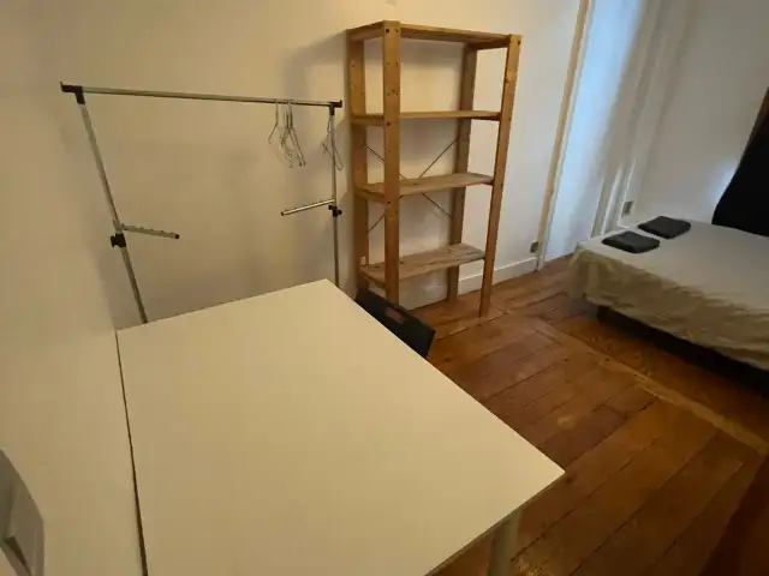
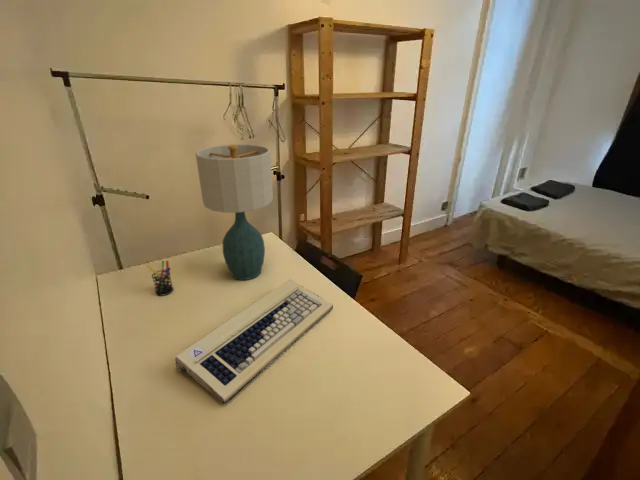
+ pen holder [146,259,174,297]
+ table lamp [195,143,274,281]
+ computer keyboard [174,278,334,405]
